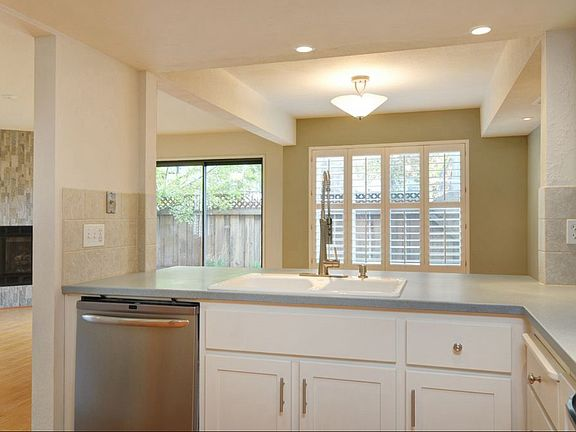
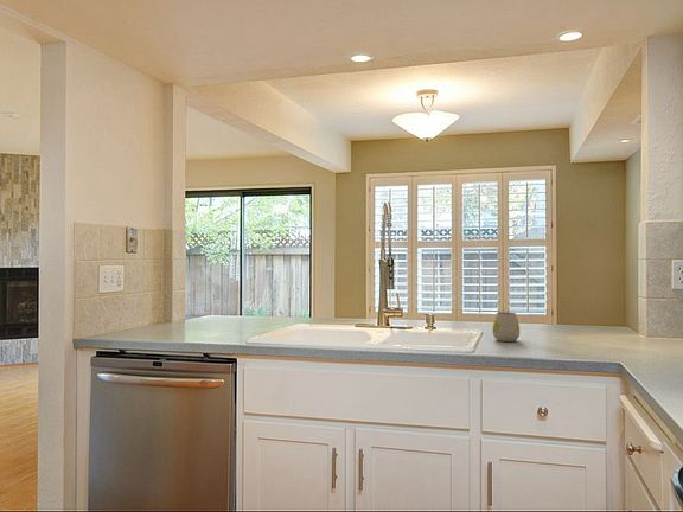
+ mug [492,312,521,343]
